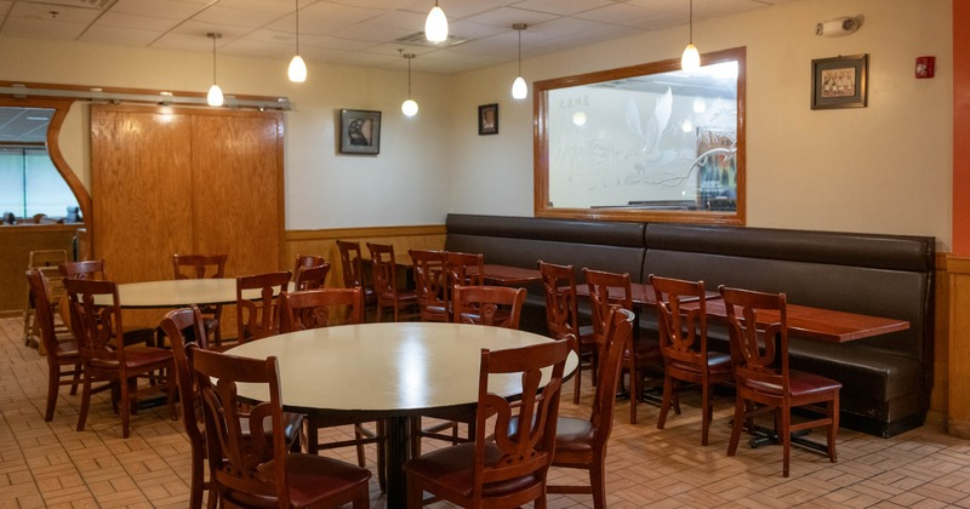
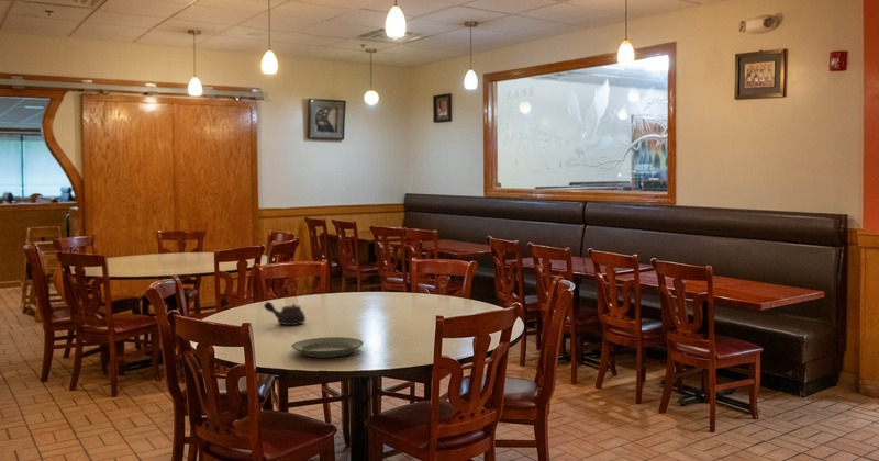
+ teapot [263,301,307,326]
+ plate [291,336,364,358]
